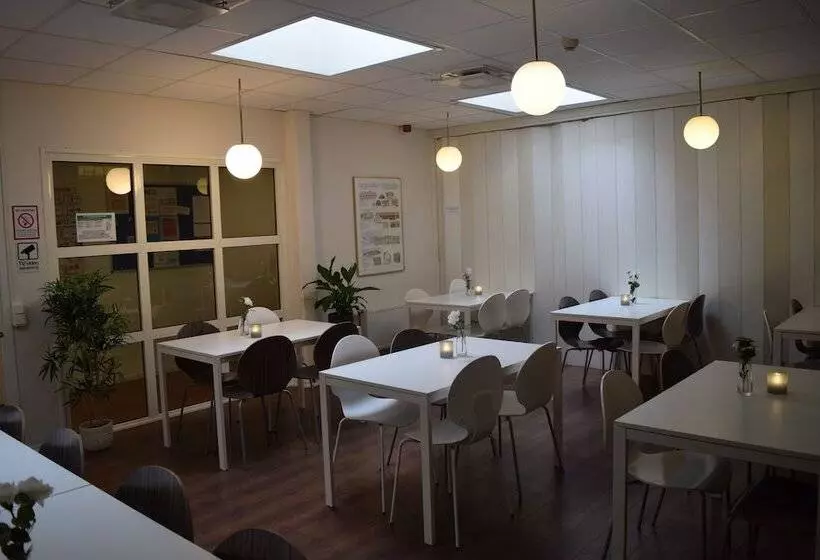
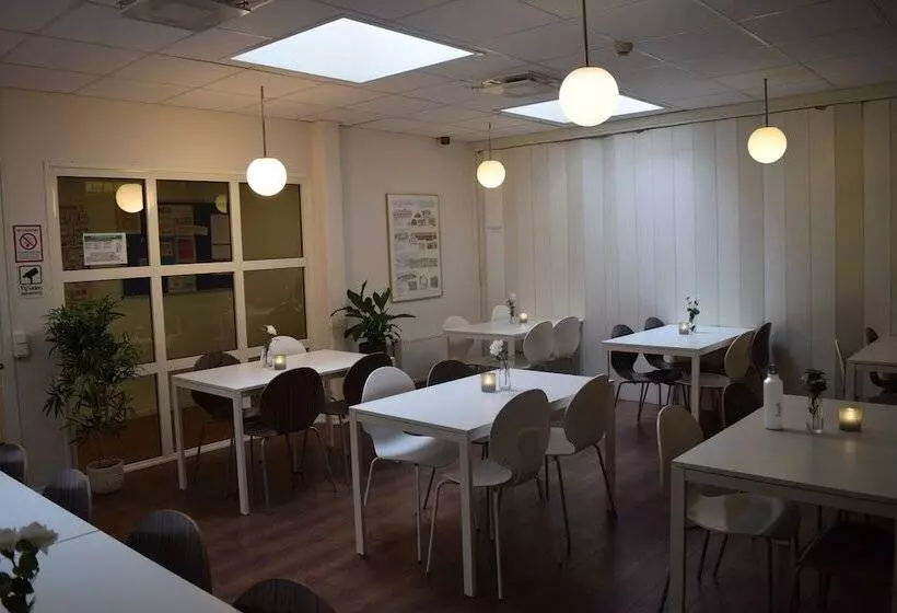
+ water bottle [762,363,784,430]
